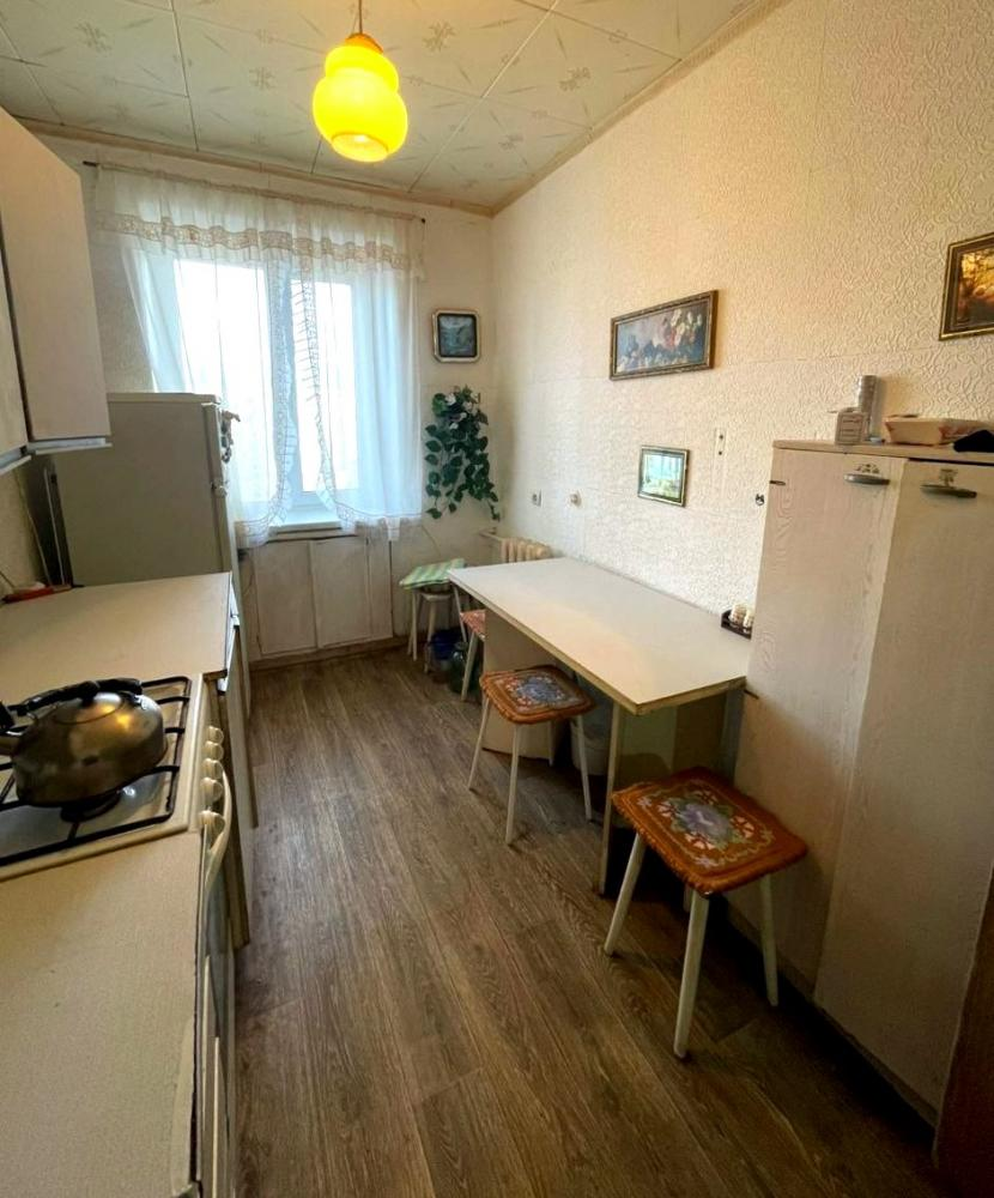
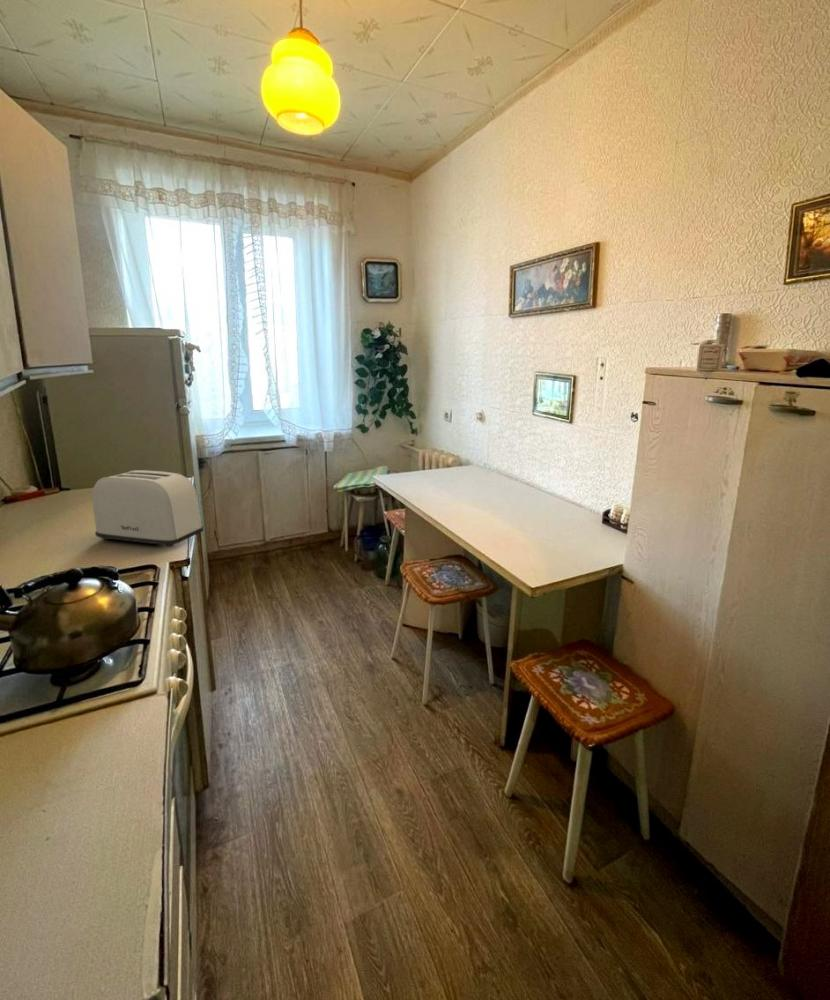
+ toaster [91,469,204,548]
